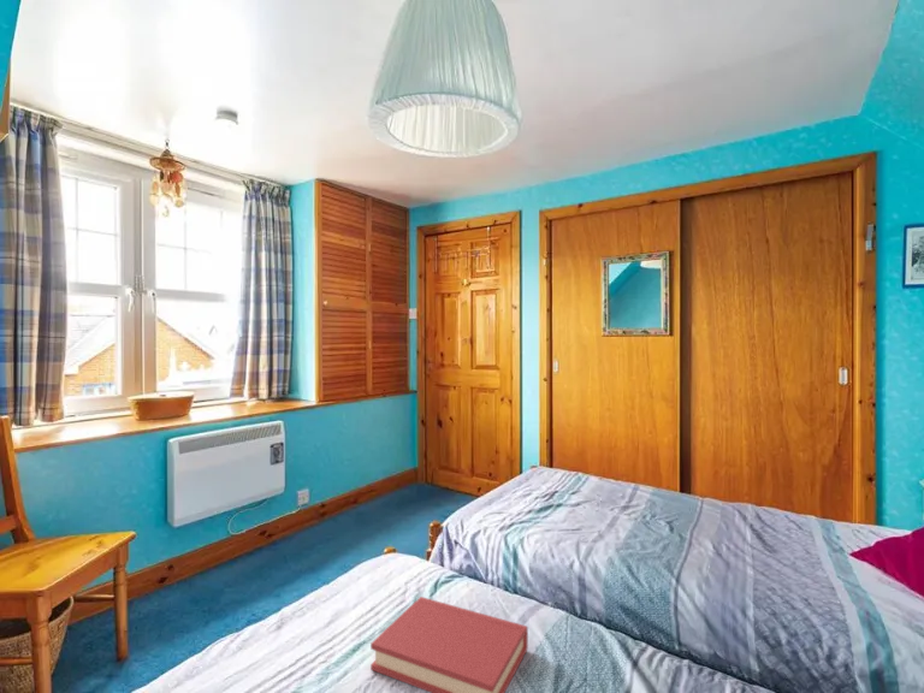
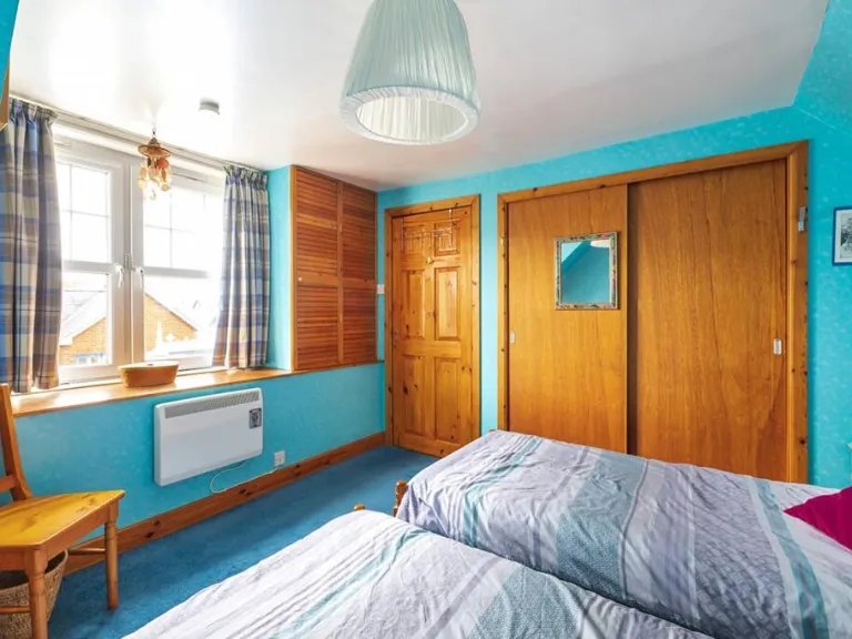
- hardback book [369,596,529,693]
